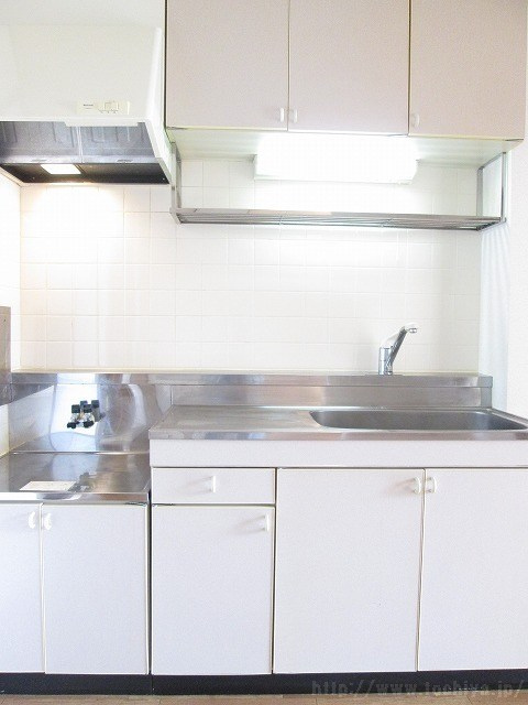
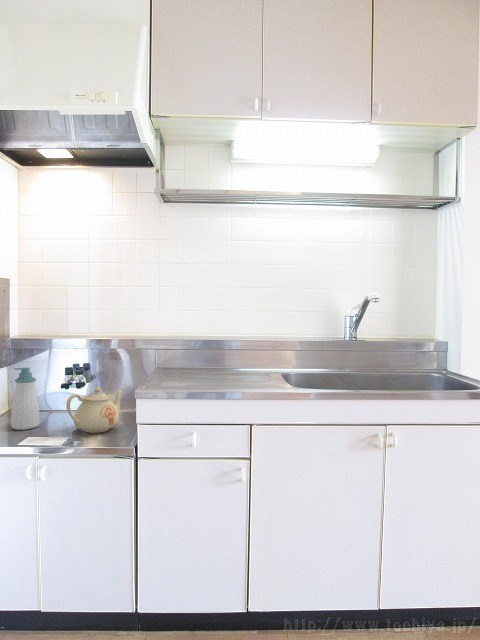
+ teapot [65,385,124,434]
+ soap bottle [10,366,40,431]
